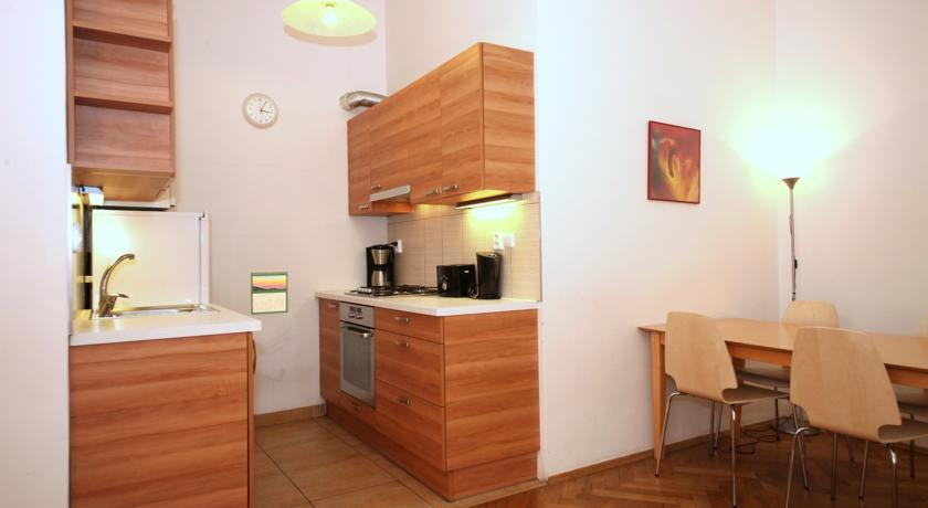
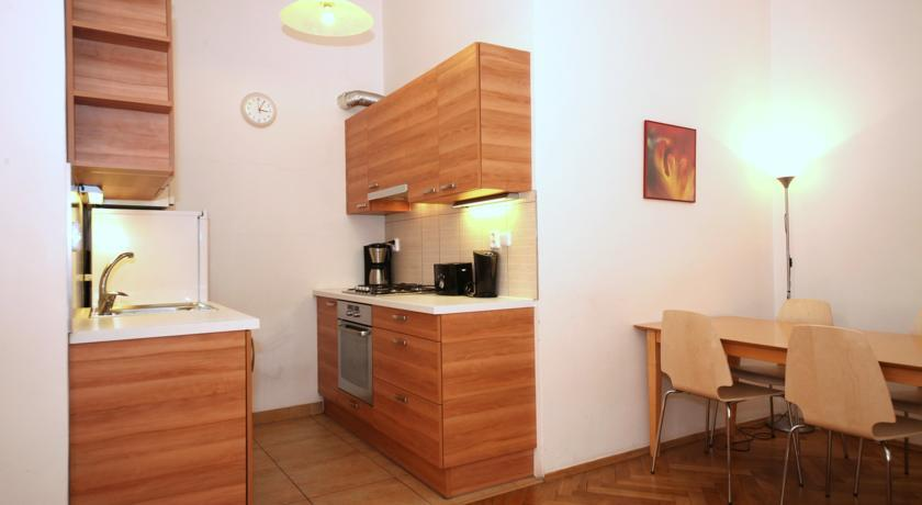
- calendar [250,269,289,316]
